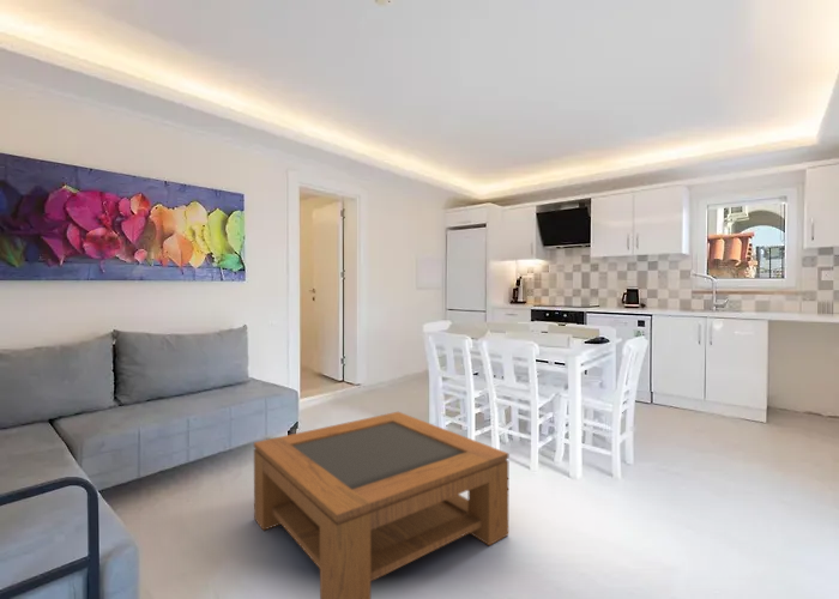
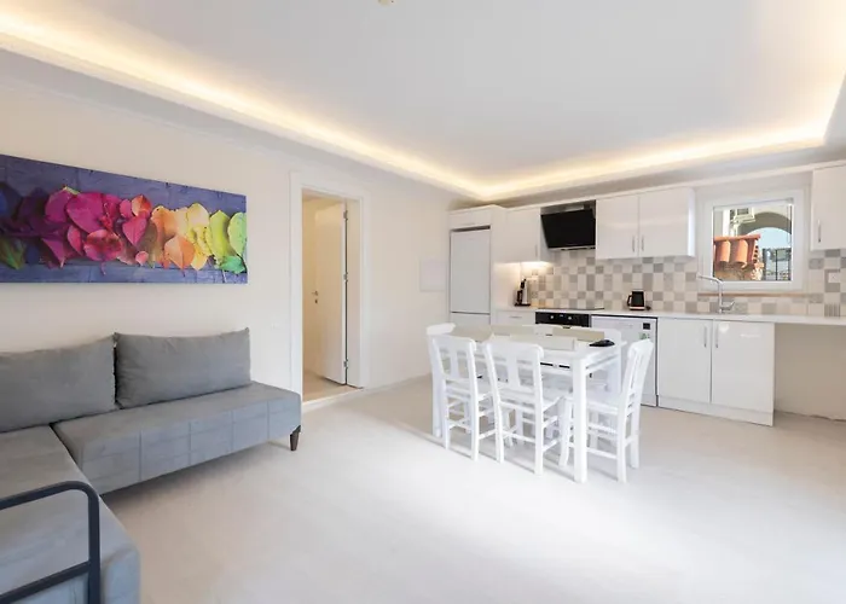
- coffee table [253,411,511,599]
